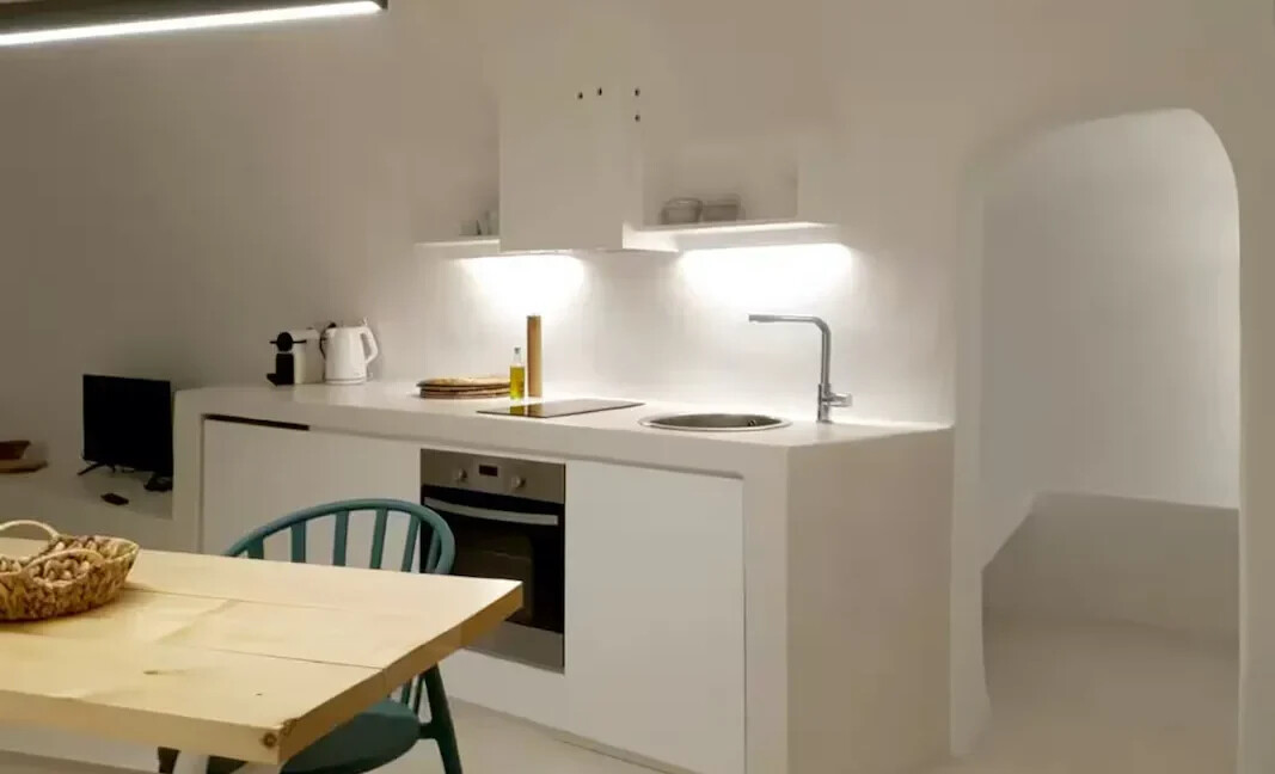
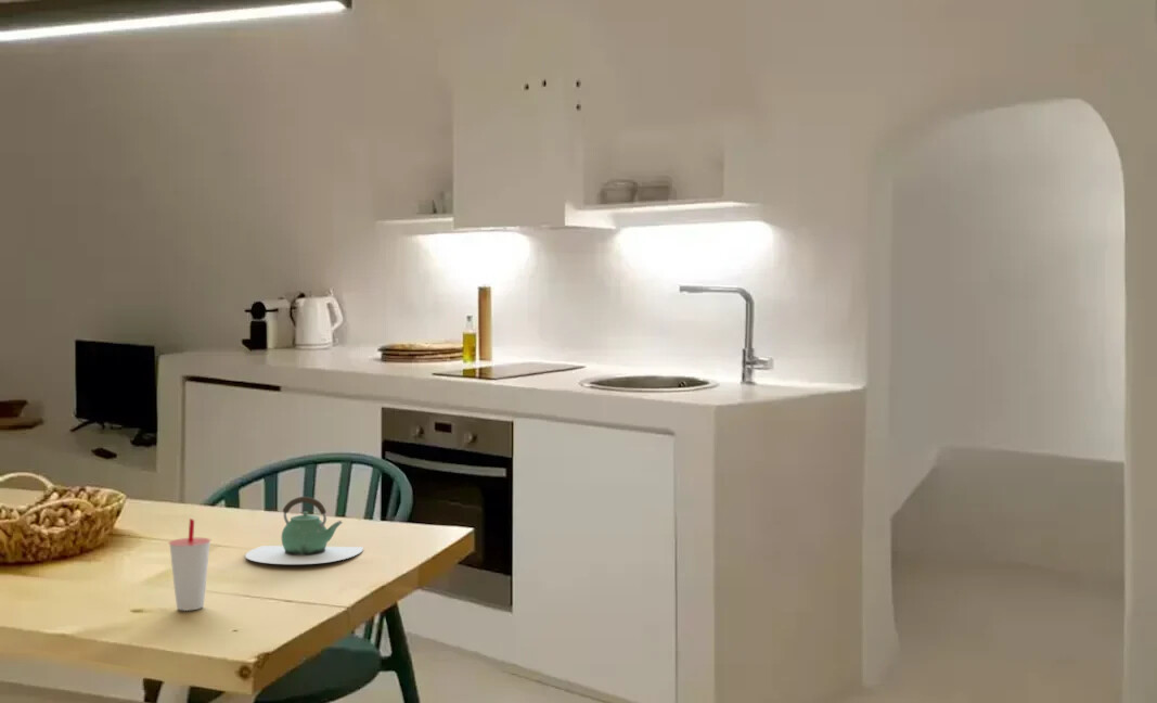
+ cup [168,517,211,612]
+ teapot [244,496,364,565]
